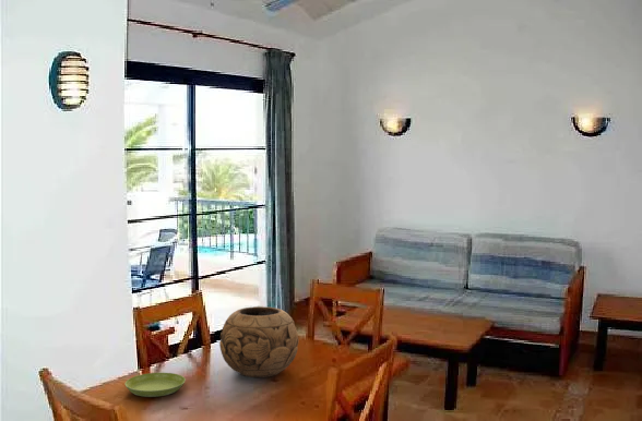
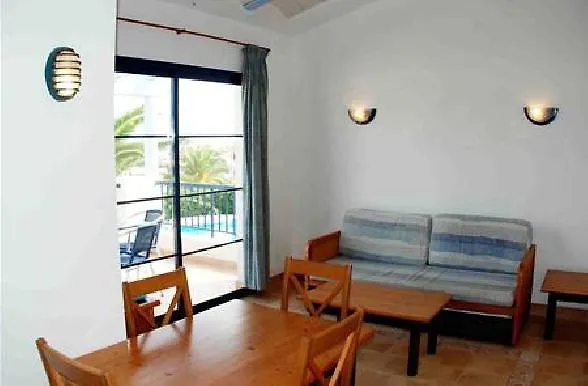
- saucer [124,372,187,398]
- decorative bowl [218,305,300,378]
